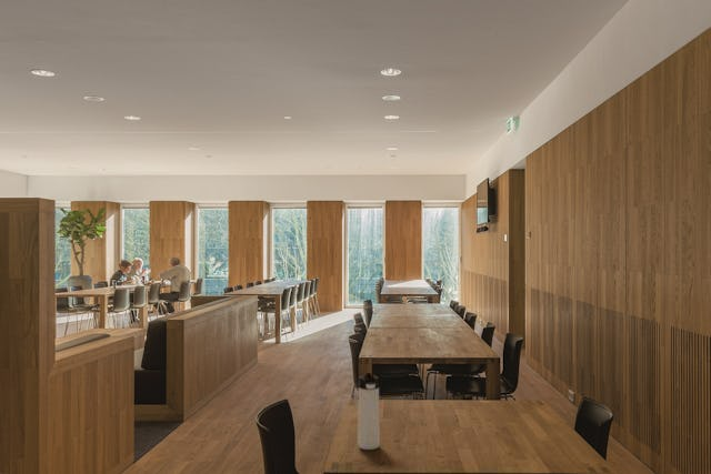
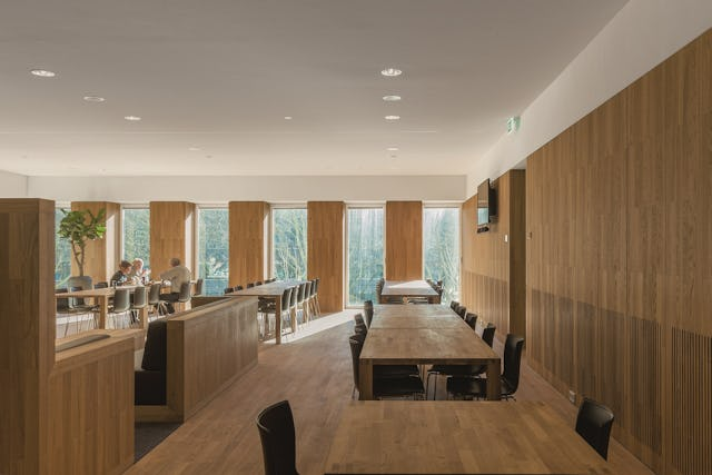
- thermos bottle [357,372,381,451]
